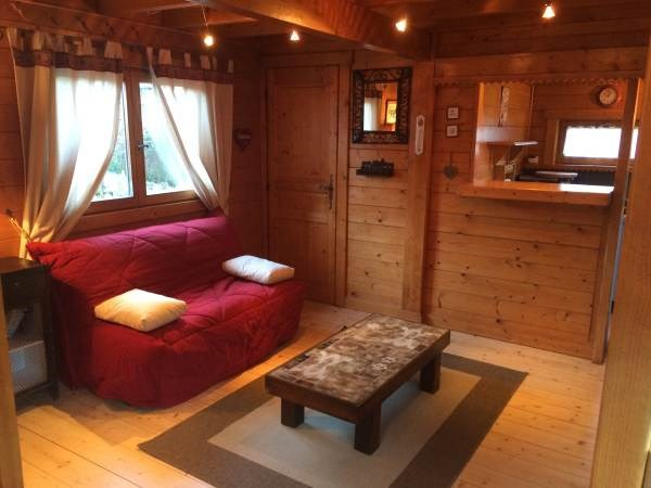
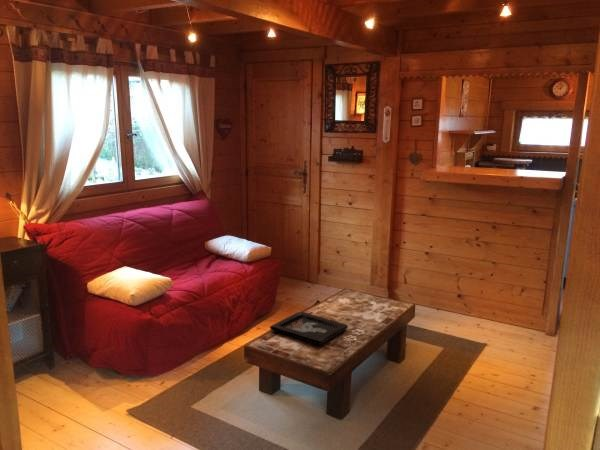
+ decorative tray [269,311,349,346]
